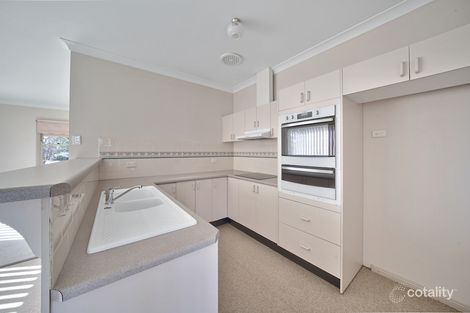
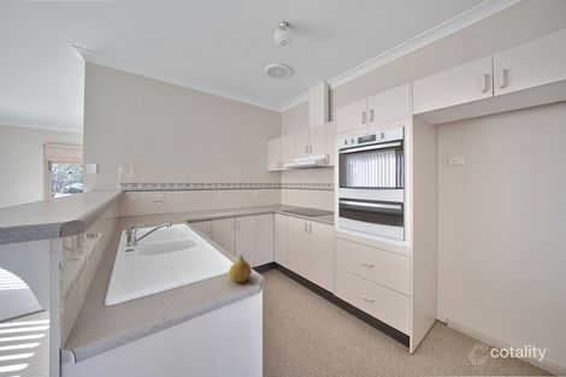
+ fruit [228,254,253,283]
